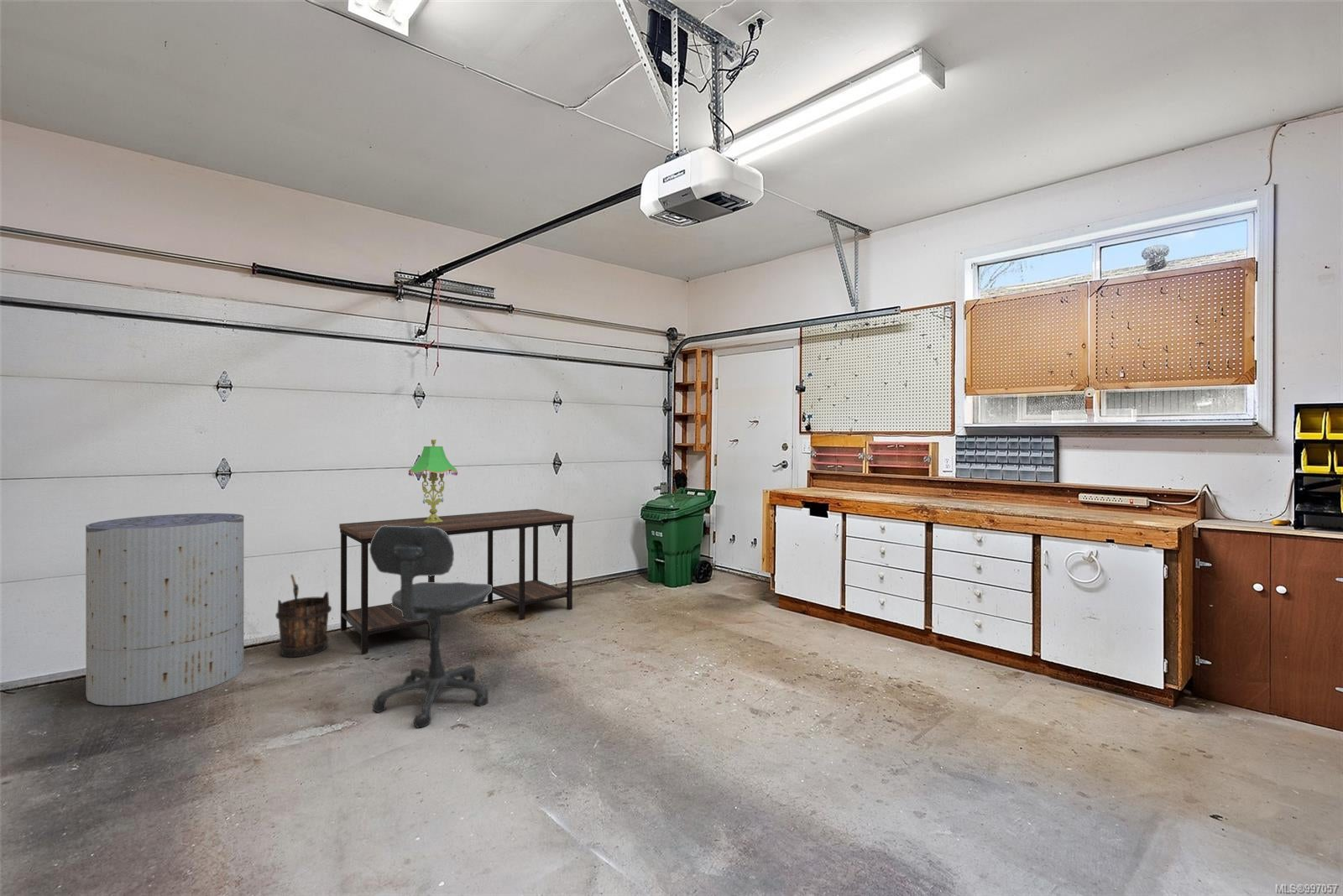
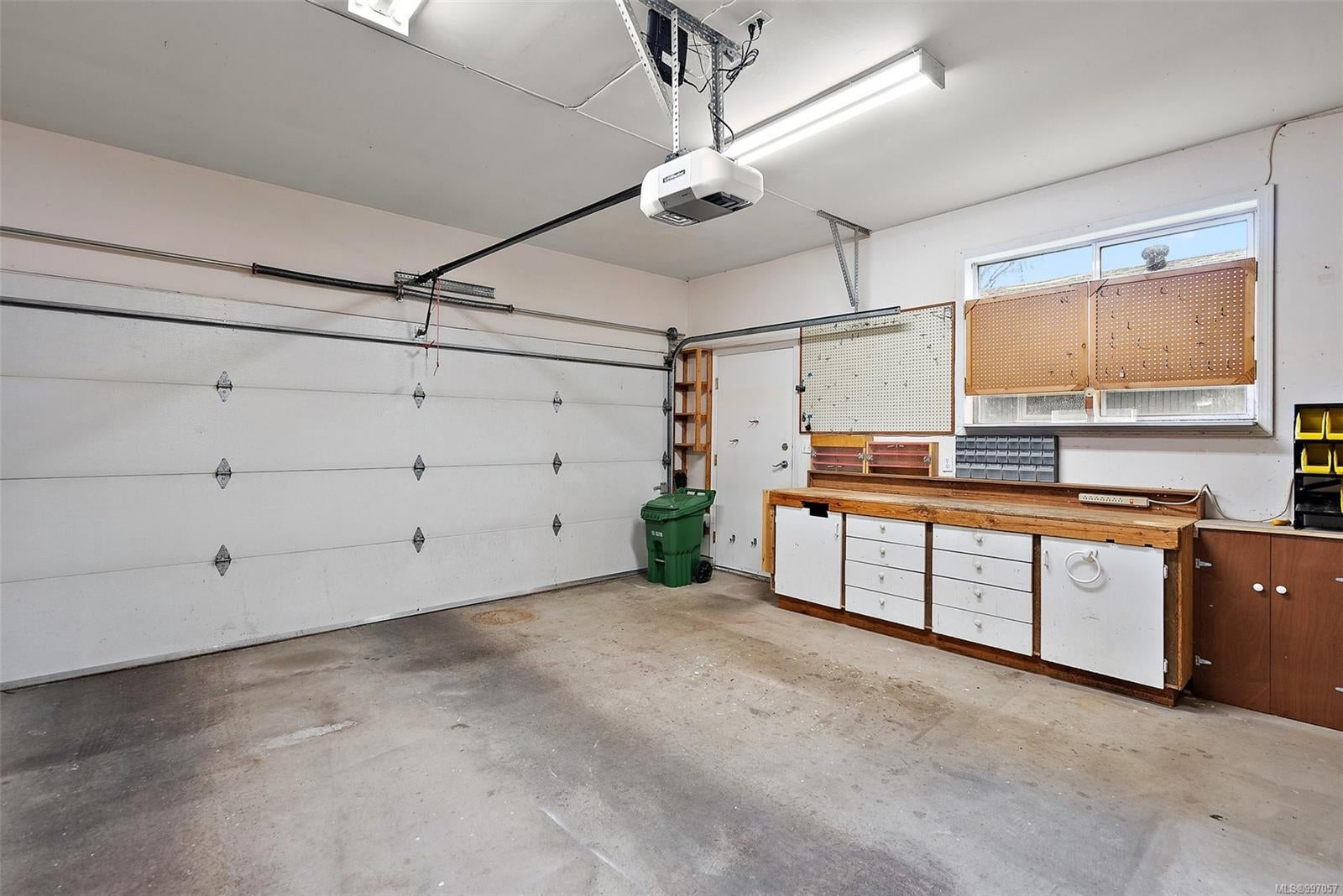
- table lamp [408,439,458,523]
- office chair [368,525,492,729]
- desk [338,508,575,654]
- trash can [85,513,244,706]
- bucket [274,574,332,659]
